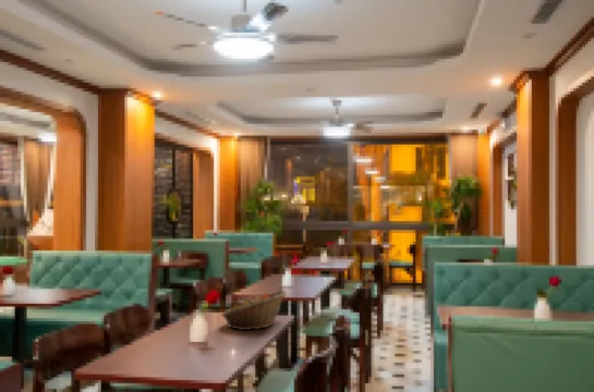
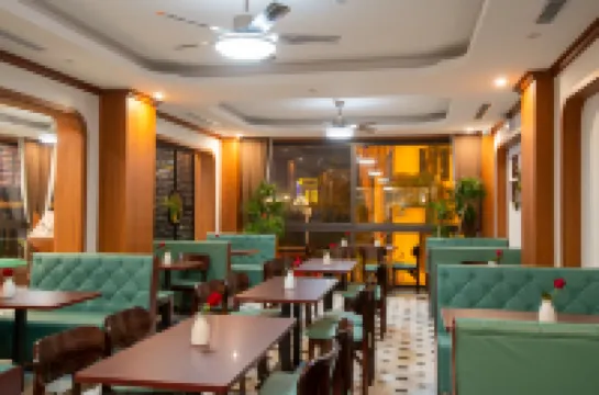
- fruit basket [220,290,287,331]
